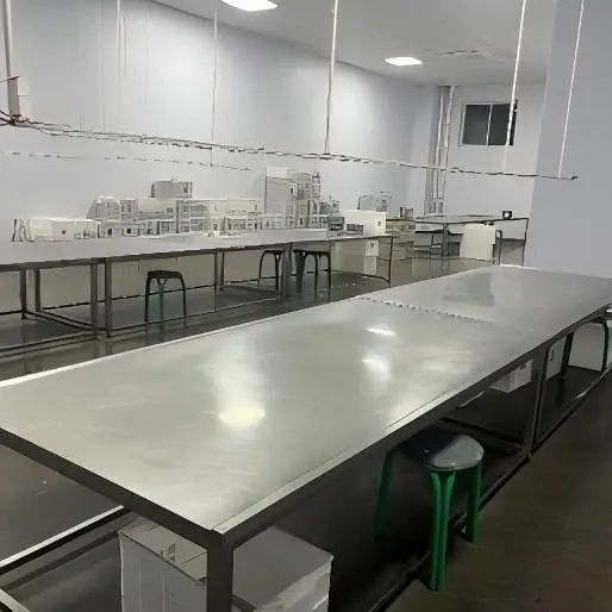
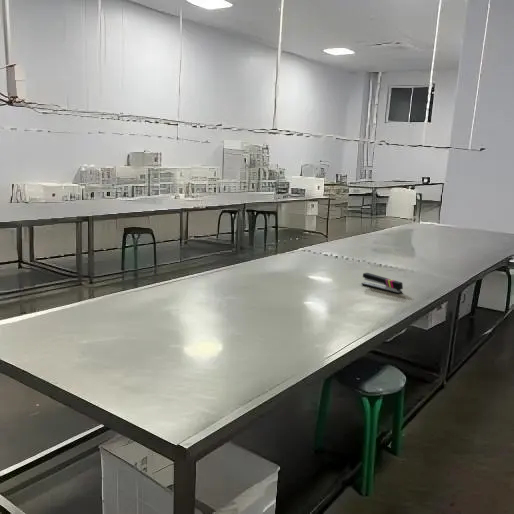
+ stapler [361,272,404,295]
